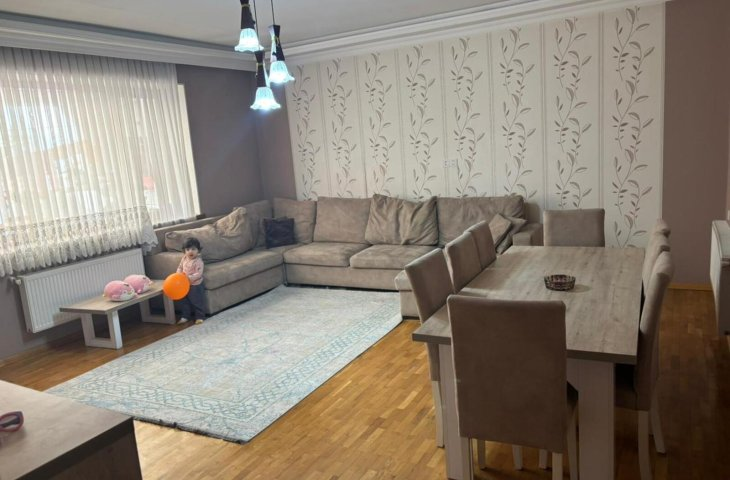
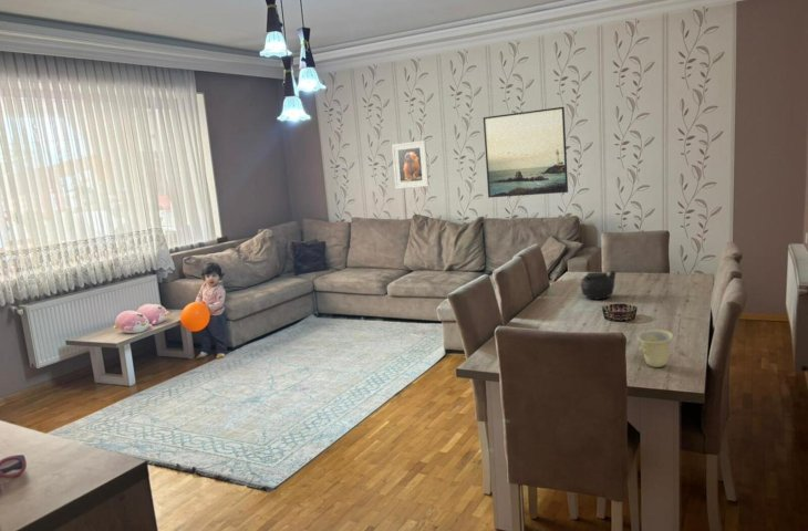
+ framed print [391,139,431,190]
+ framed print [483,106,569,198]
+ cup [635,329,674,368]
+ teapot [579,270,618,301]
